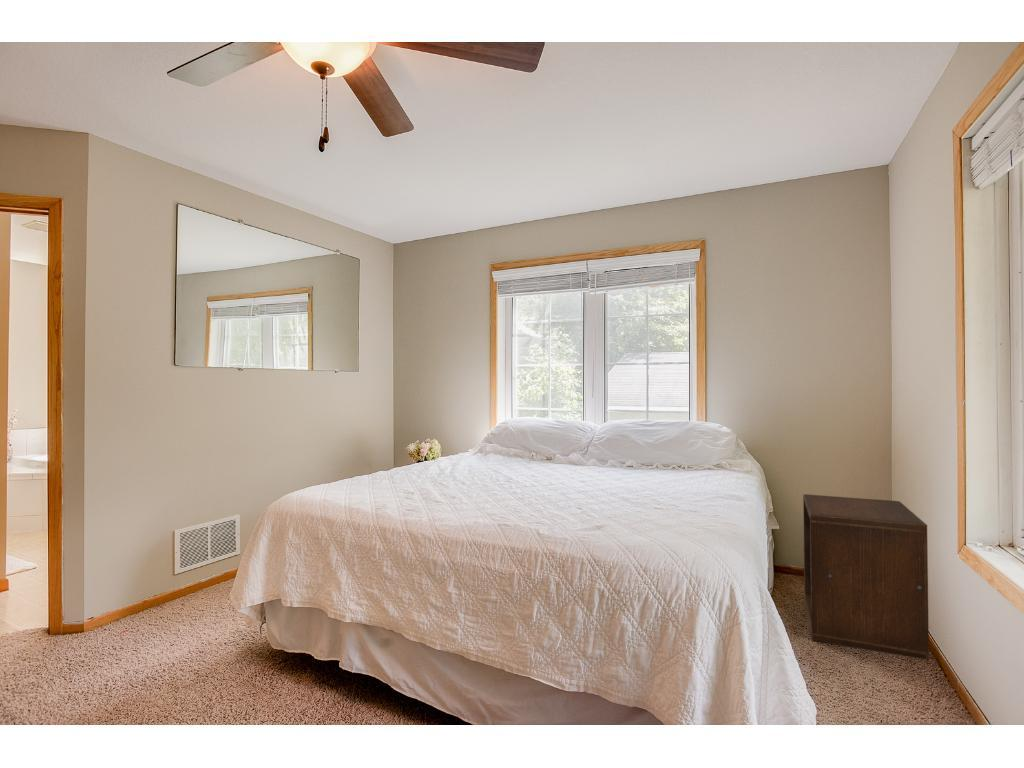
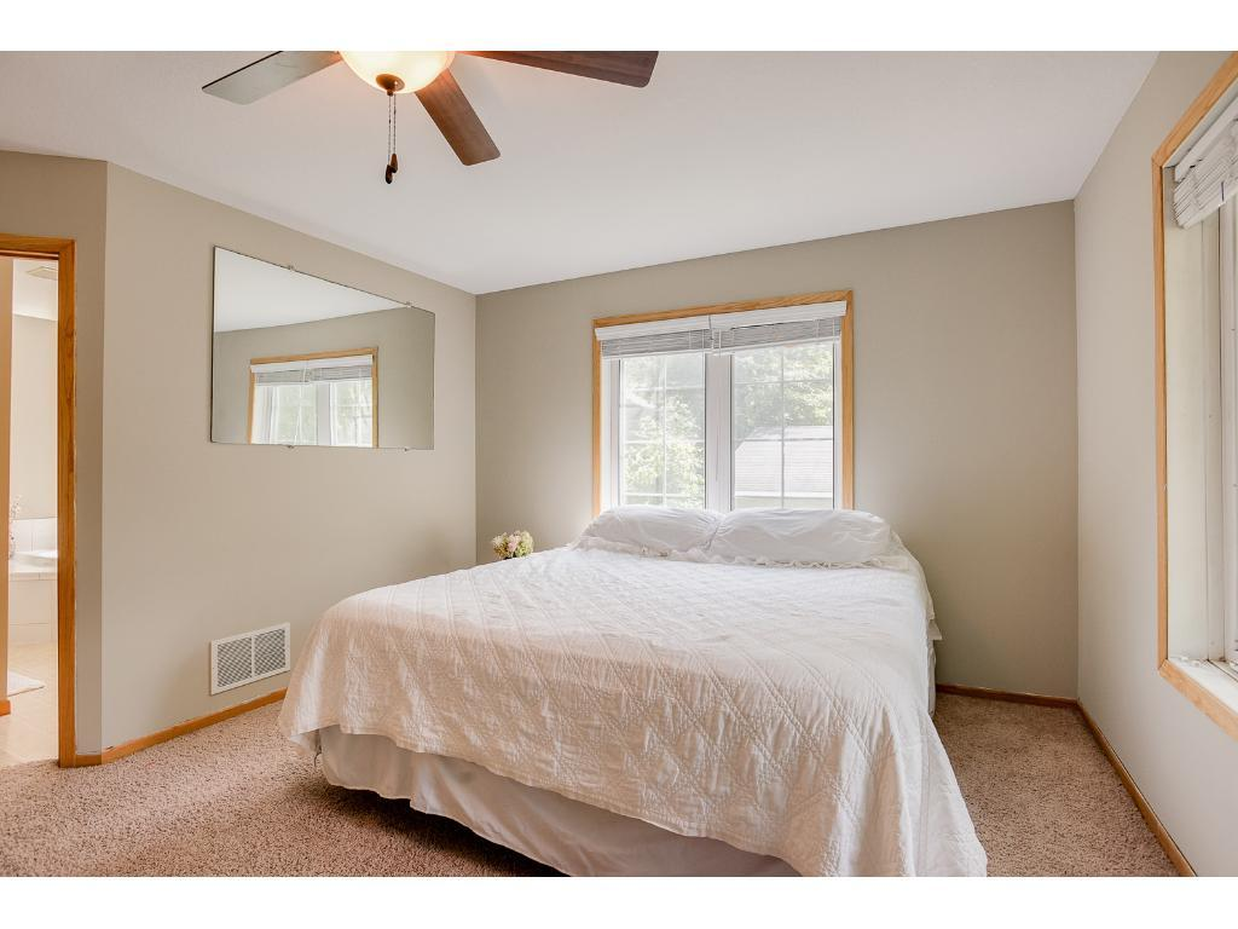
- nightstand [802,493,930,661]
